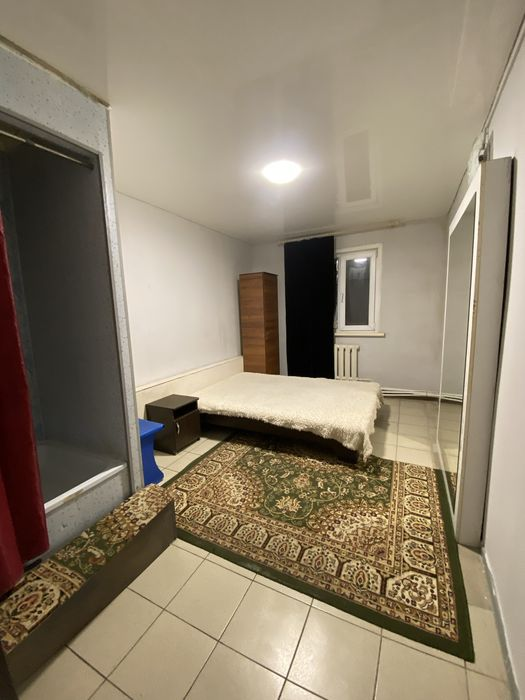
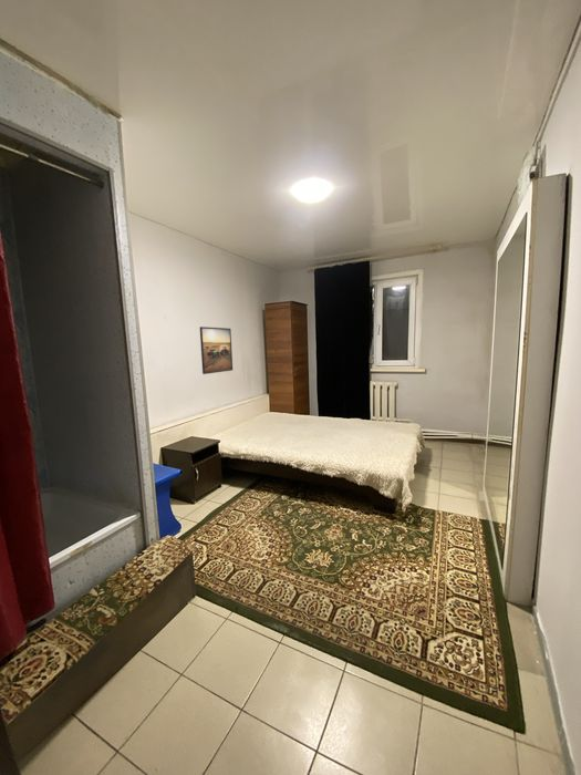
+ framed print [199,326,234,375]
